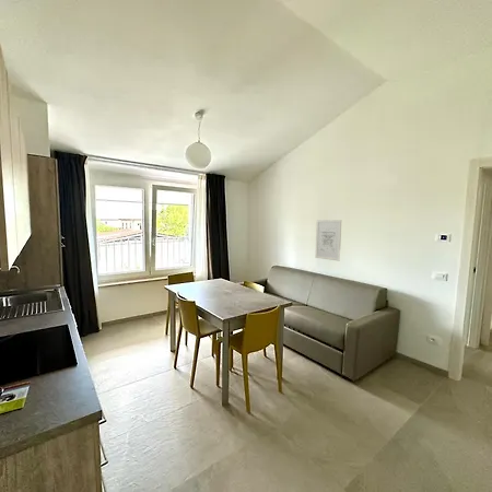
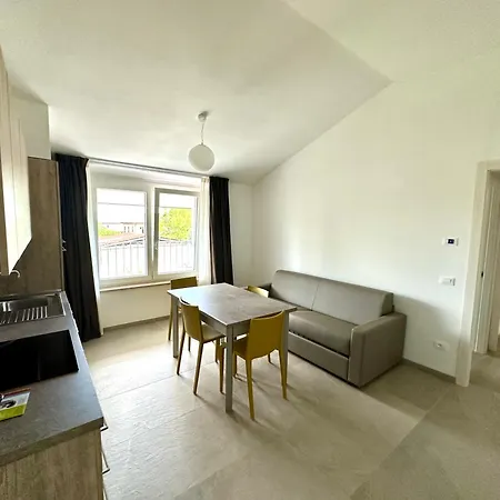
- wall art [315,219,342,261]
